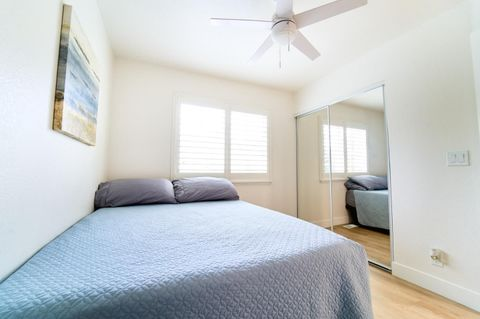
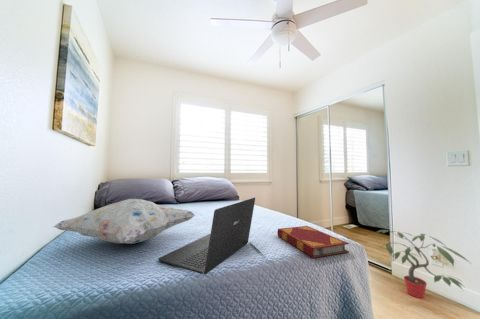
+ decorative pillow [52,198,197,245]
+ laptop [157,197,256,275]
+ potted plant [375,229,471,299]
+ hardback book [276,225,350,259]
